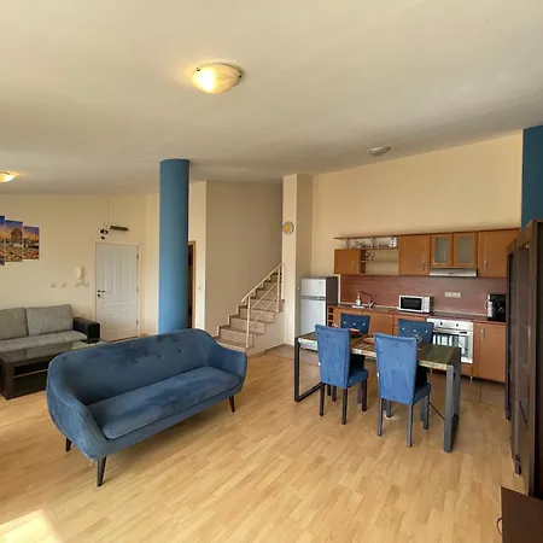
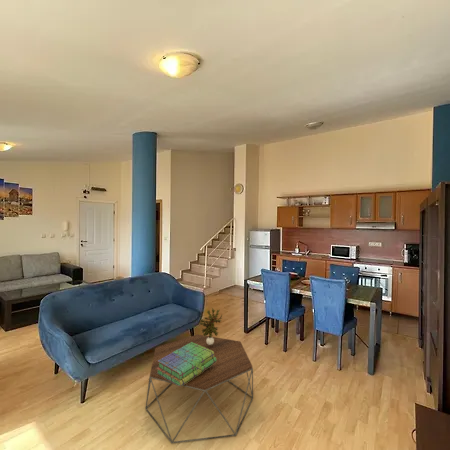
+ potted plant [198,307,224,345]
+ coffee table [144,334,254,444]
+ stack of books [156,342,217,388]
